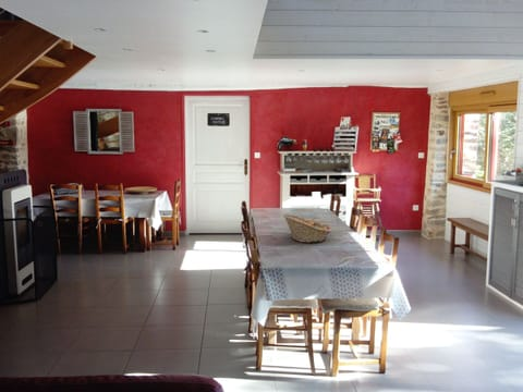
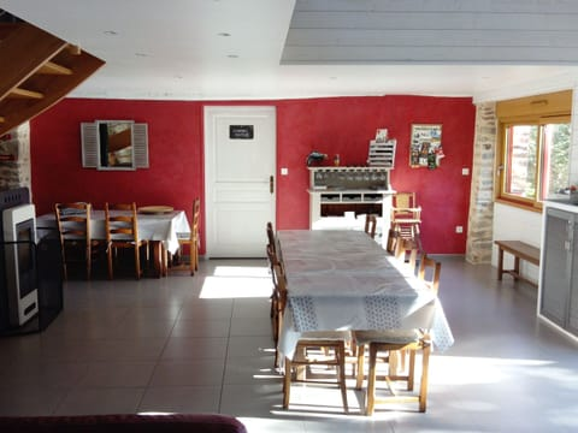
- fruit basket [282,212,332,244]
